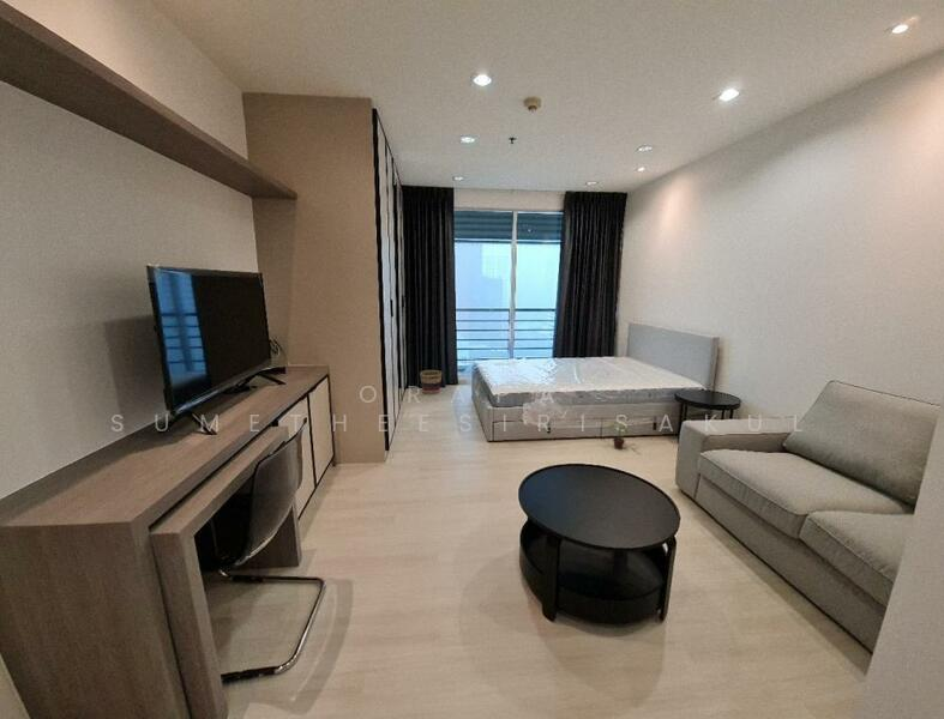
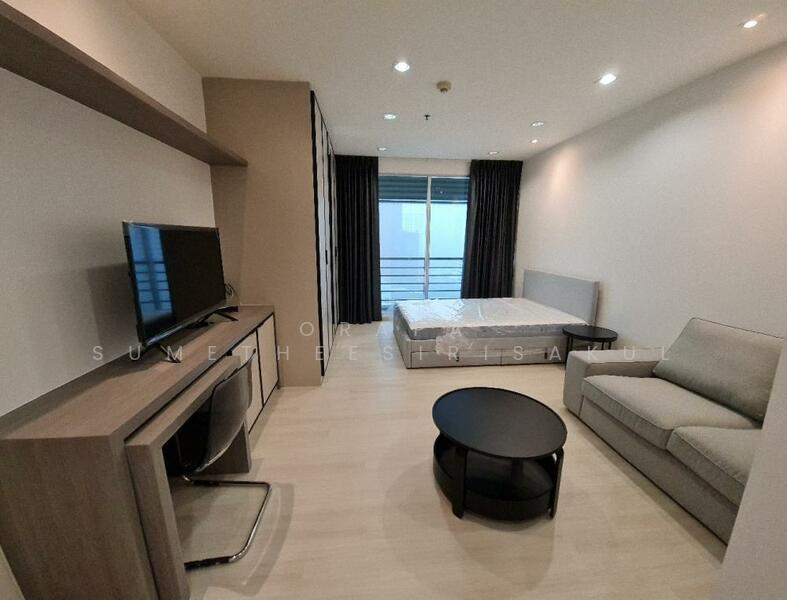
- basket [419,369,443,395]
- potted plant [607,421,630,451]
